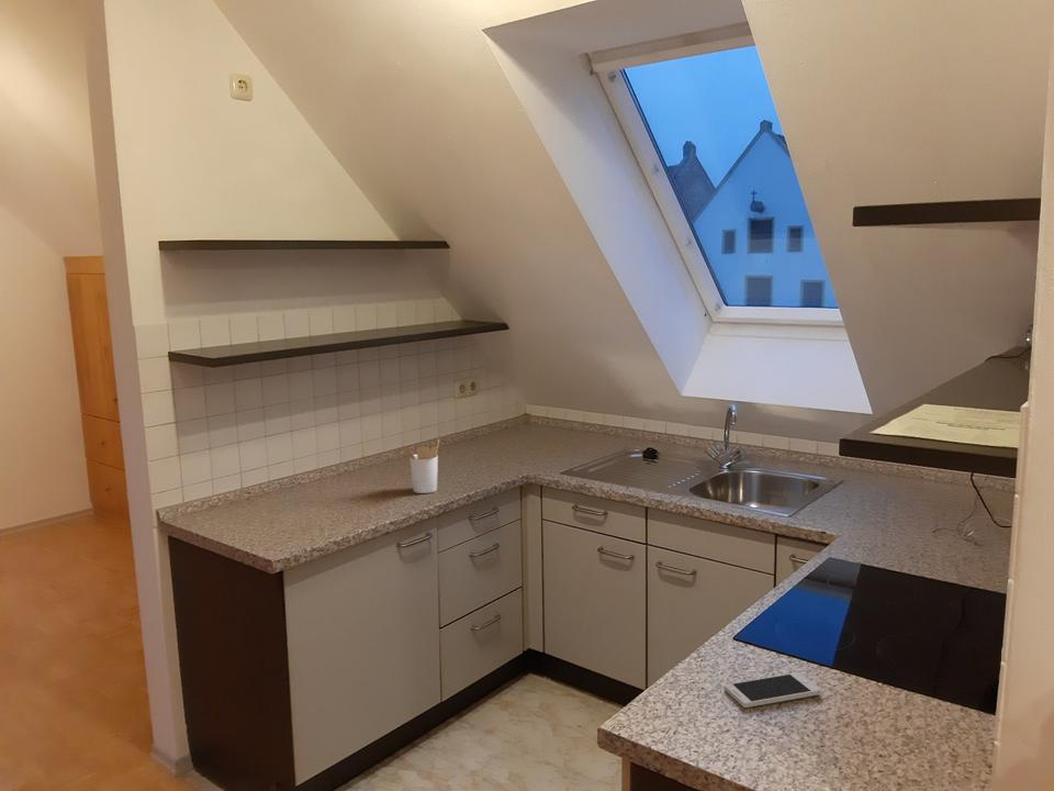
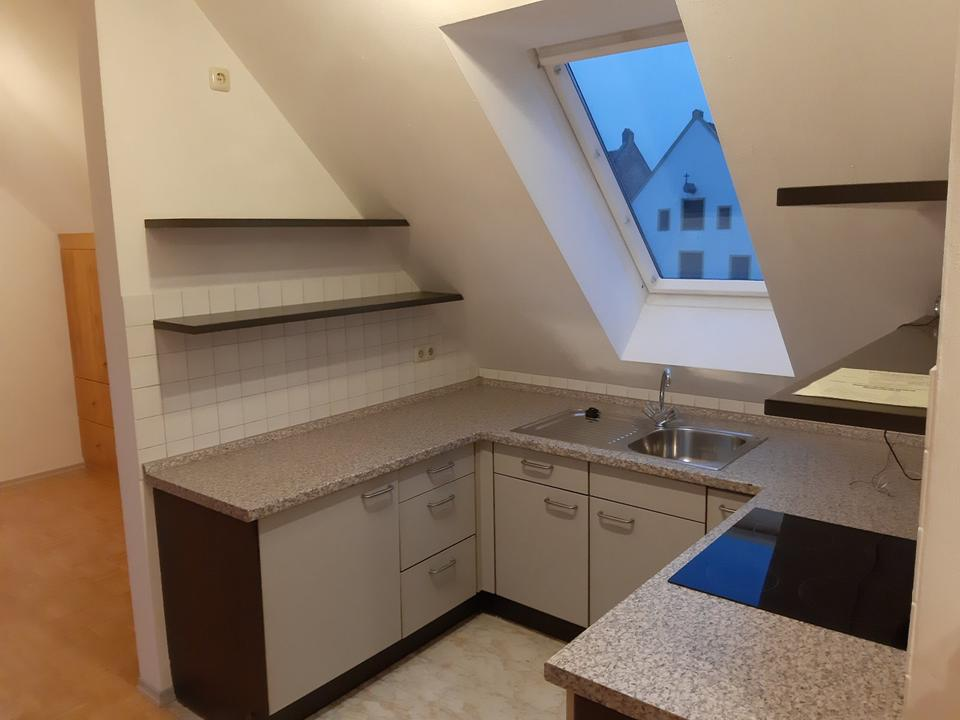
- smartphone [724,671,822,709]
- utensil holder [403,438,440,494]
